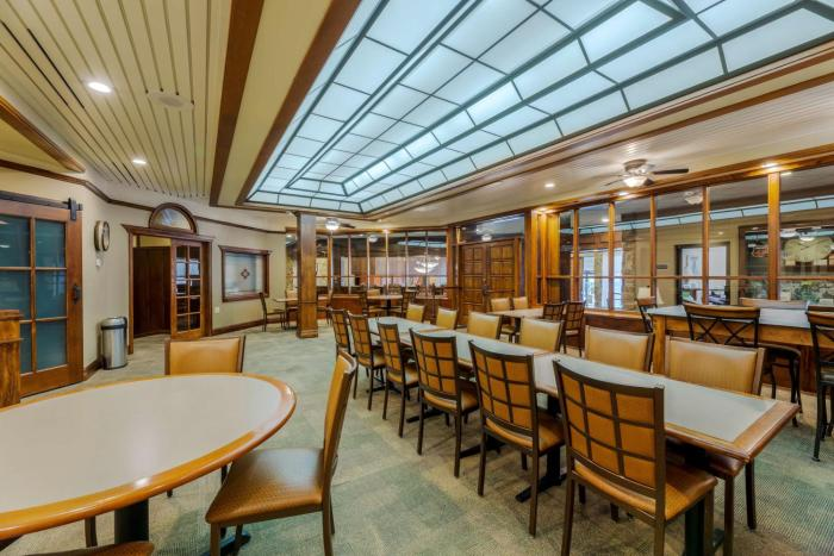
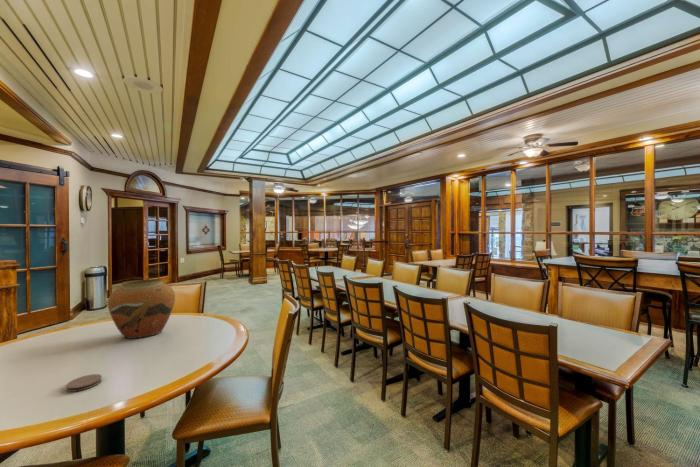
+ coaster [65,373,103,393]
+ vase [107,278,176,340]
